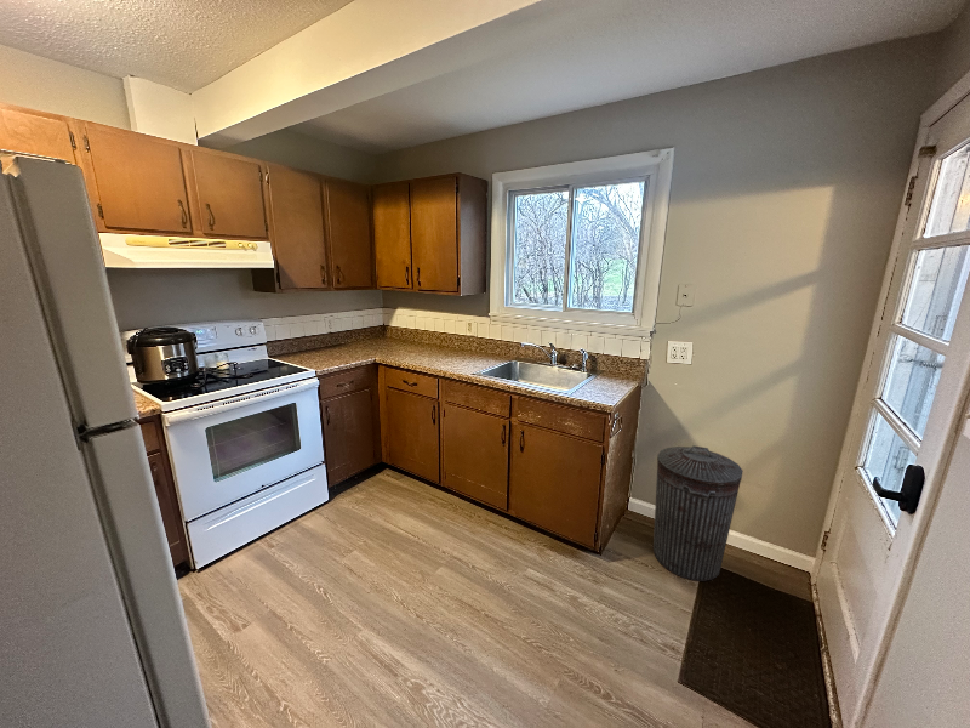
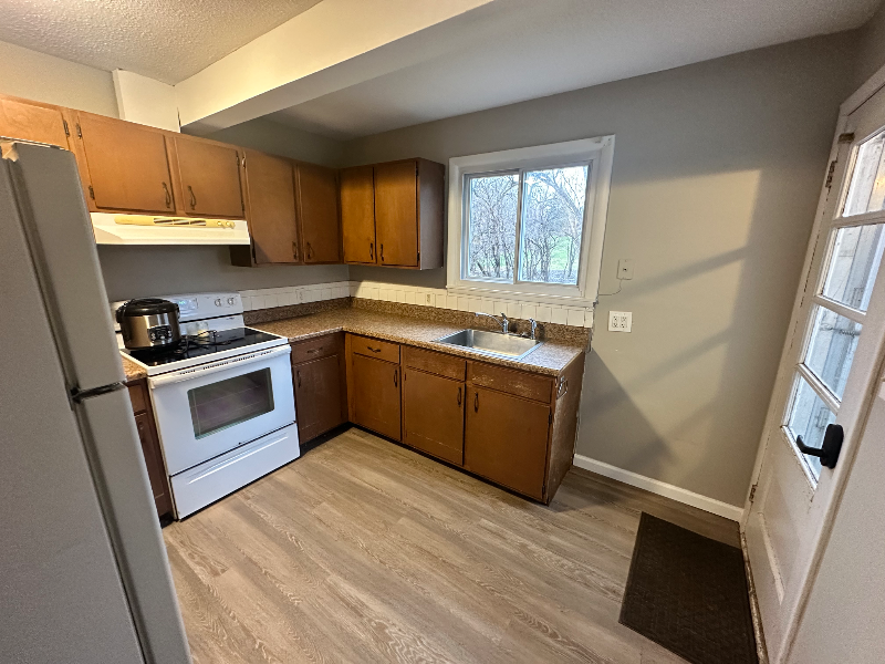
- trash can [652,444,744,582]
